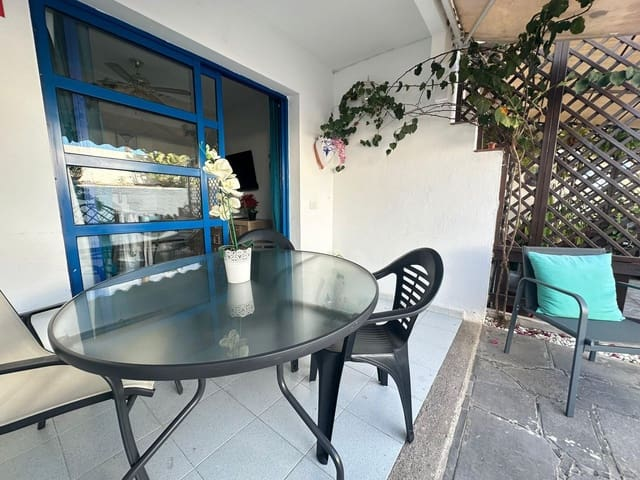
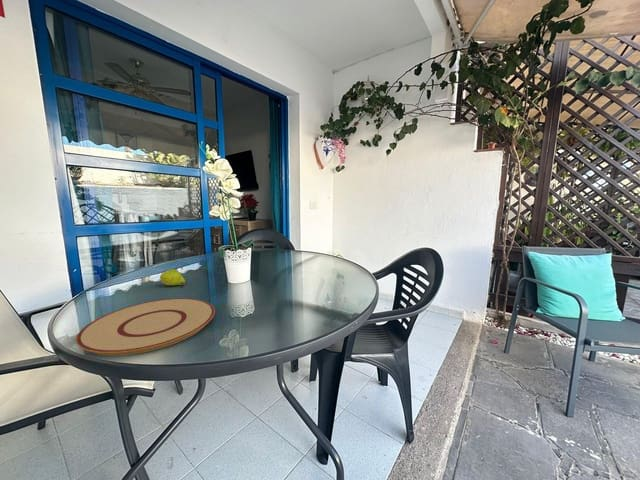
+ plate [75,297,216,357]
+ fruit [159,269,186,288]
